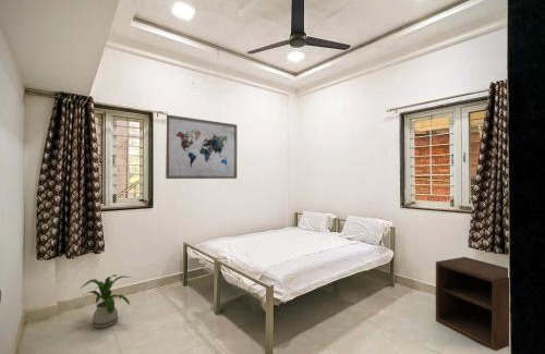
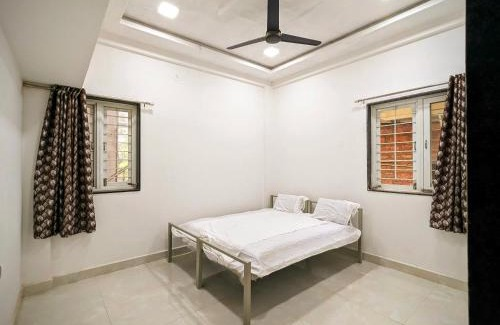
- house plant [80,273,132,329]
- nightstand [435,256,510,352]
- wall art [165,113,238,180]
